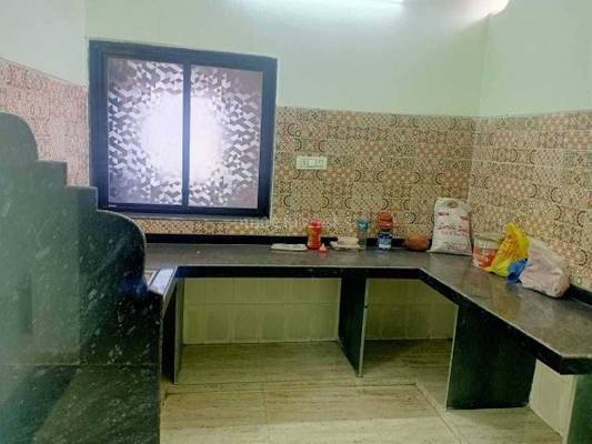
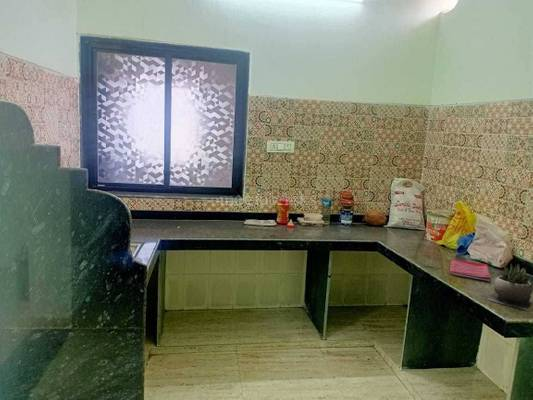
+ dish towel [449,259,492,282]
+ succulent plant [485,263,533,311]
